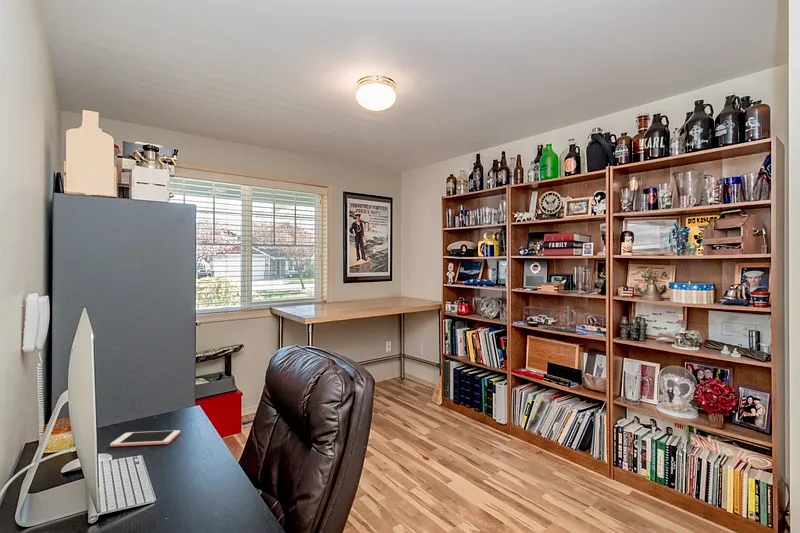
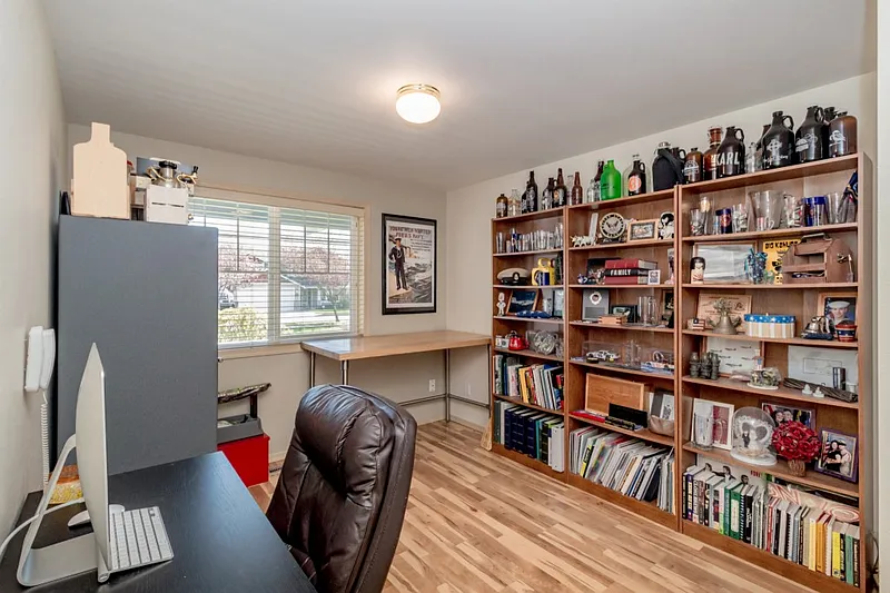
- cell phone [109,429,181,448]
